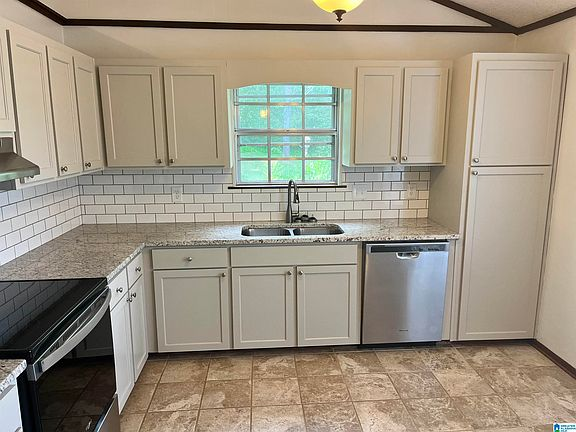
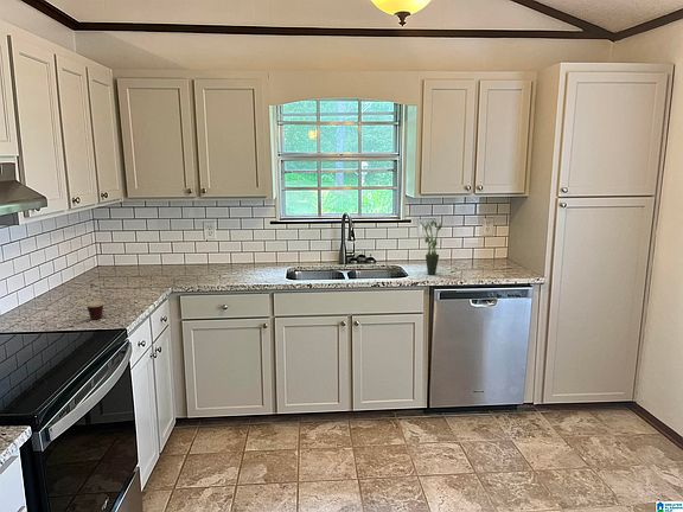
+ potted plant [415,217,443,276]
+ cup [85,293,111,320]
